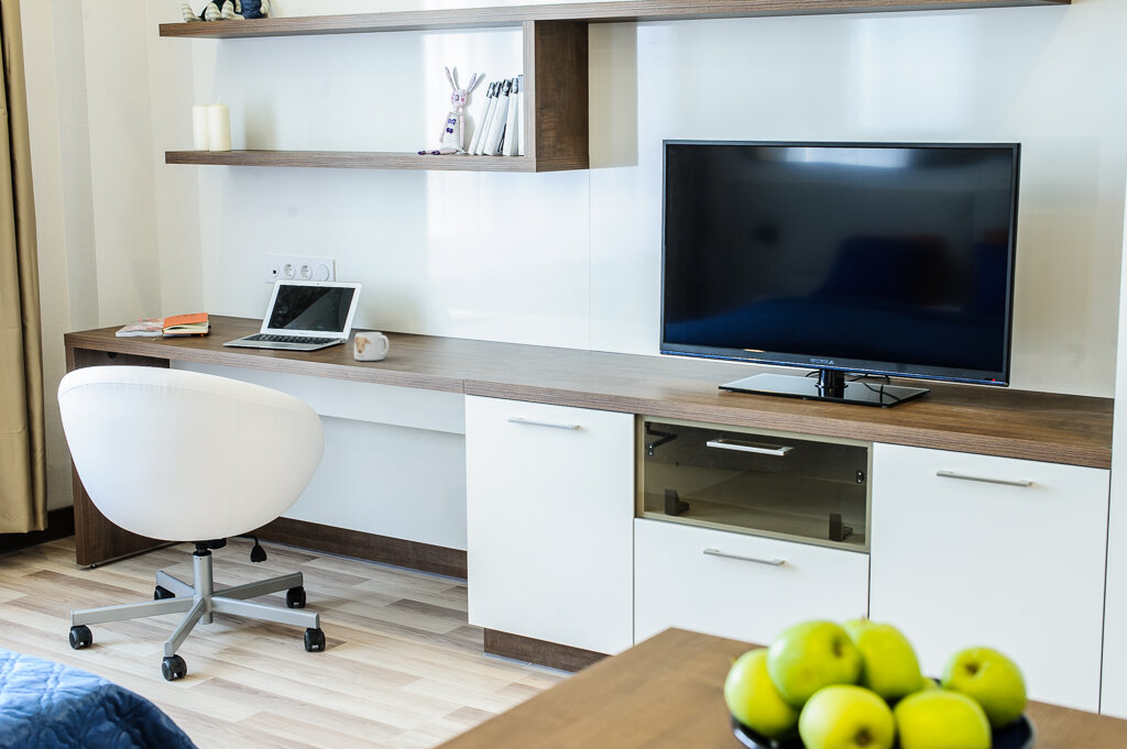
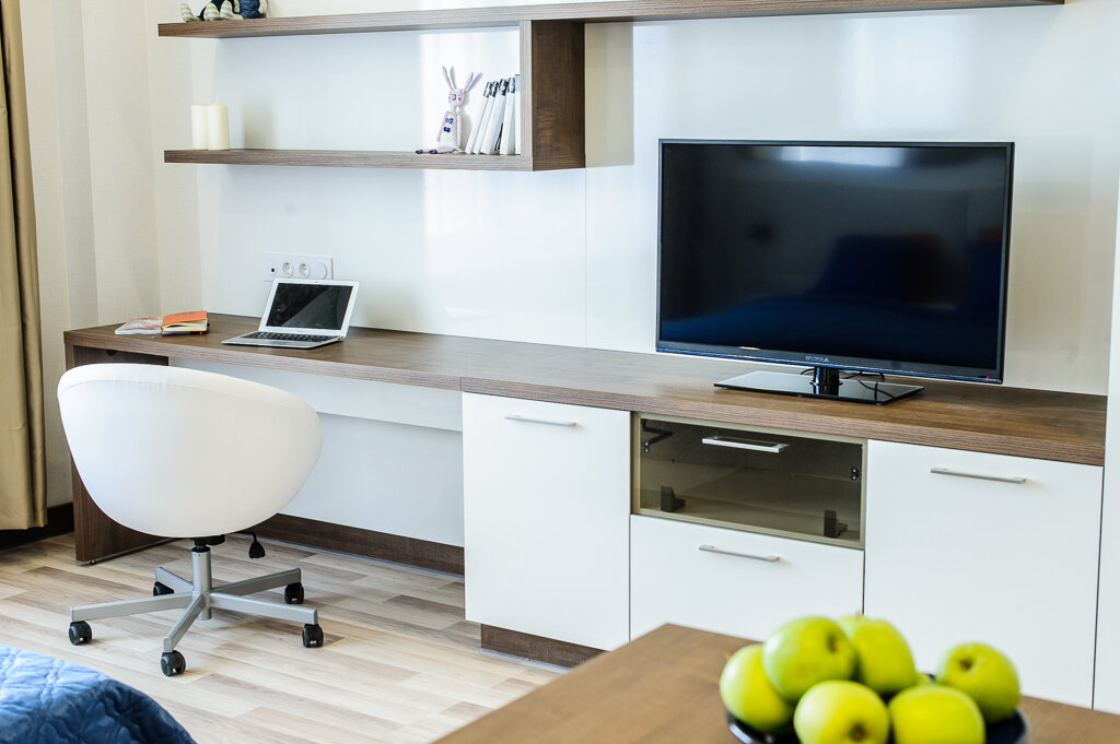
- mug [353,331,390,362]
